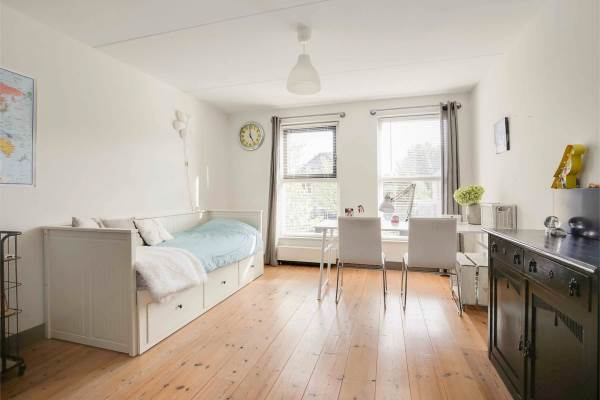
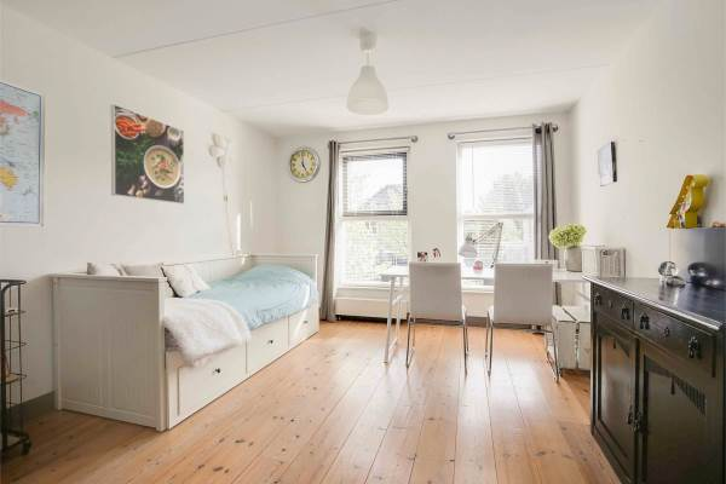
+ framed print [110,103,185,204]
